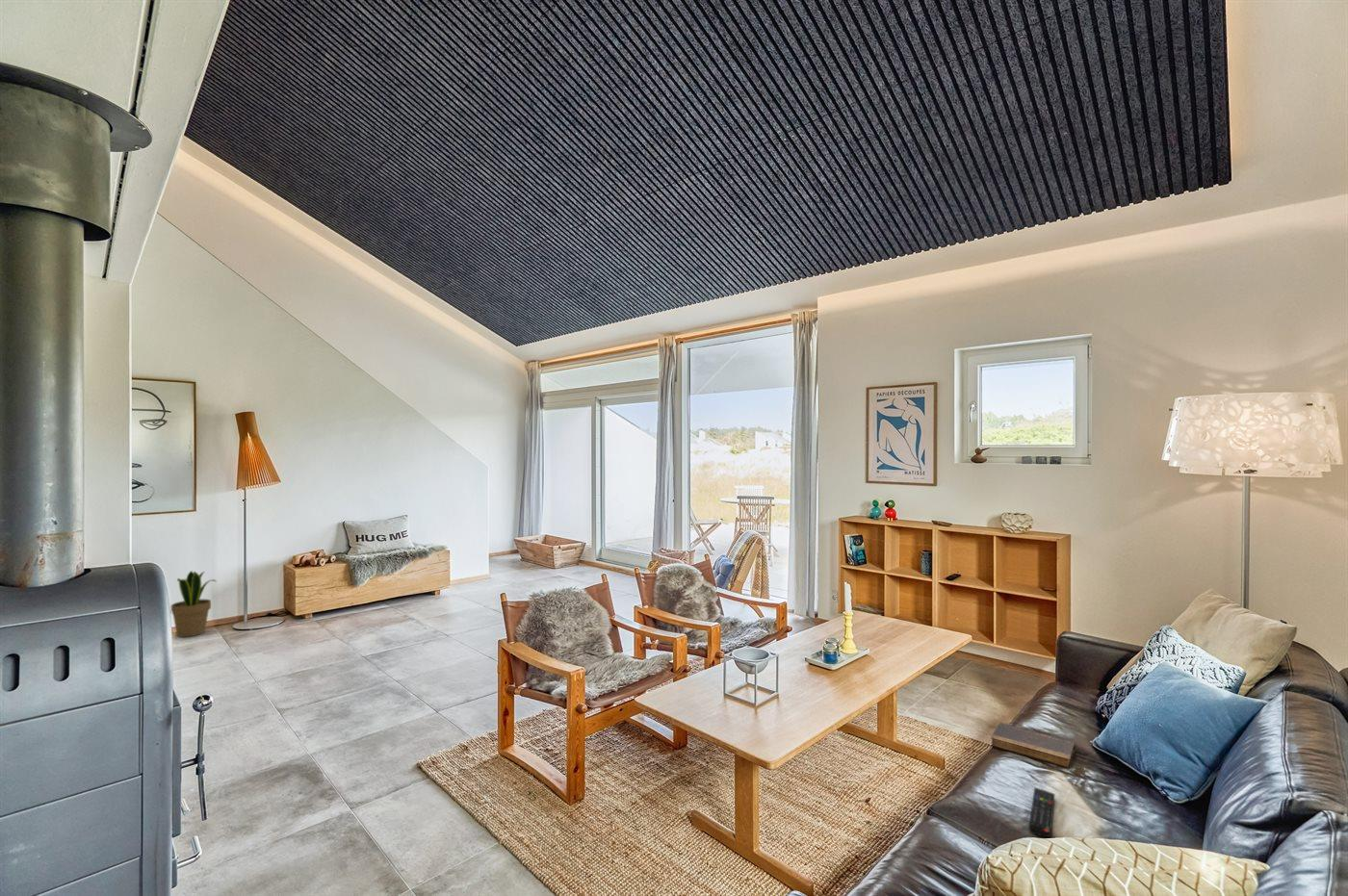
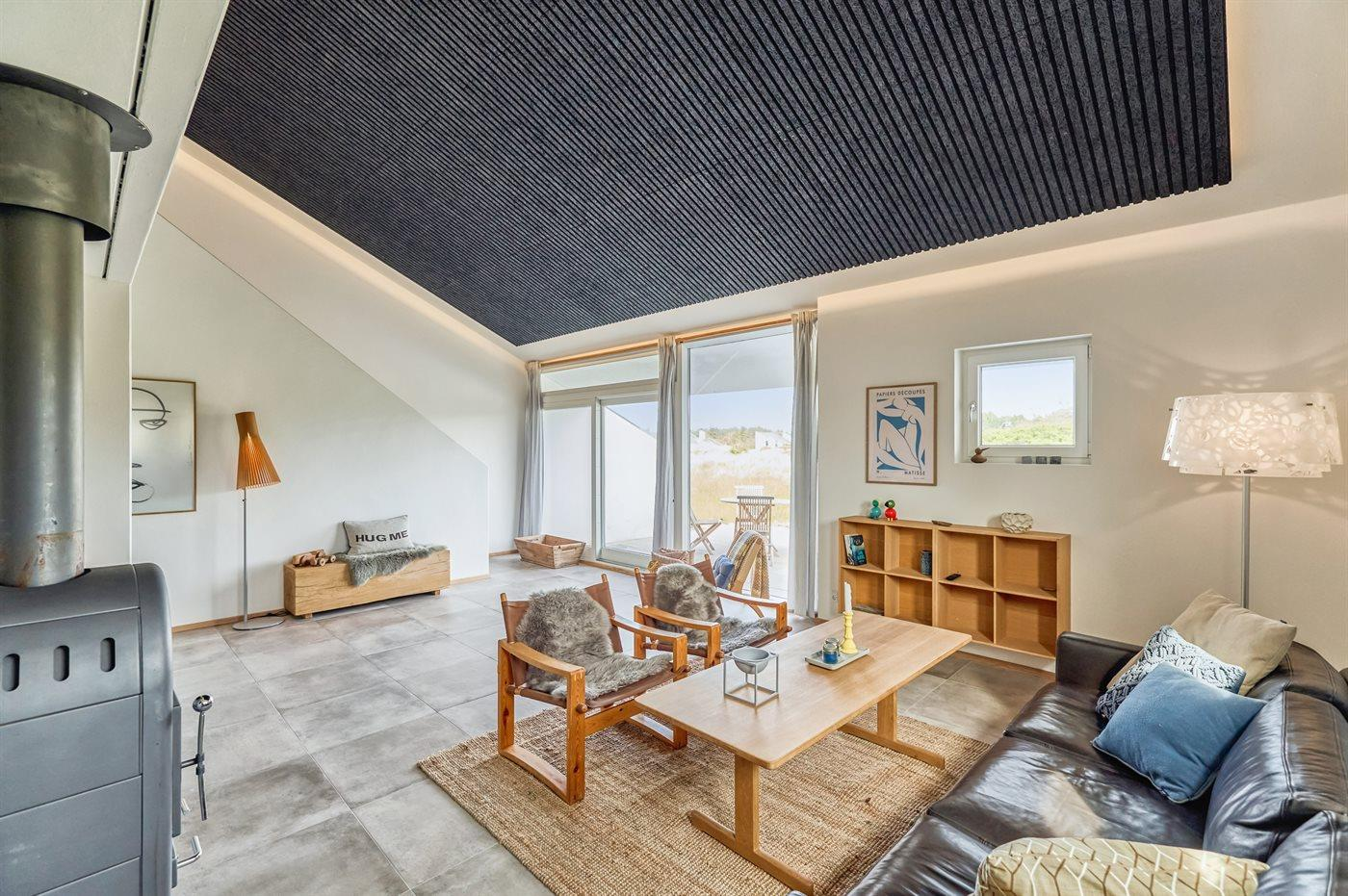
- remote control [1027,786,1056,838]
- book [990,722,1076,769]
- potted plant [170,570,218,638]
